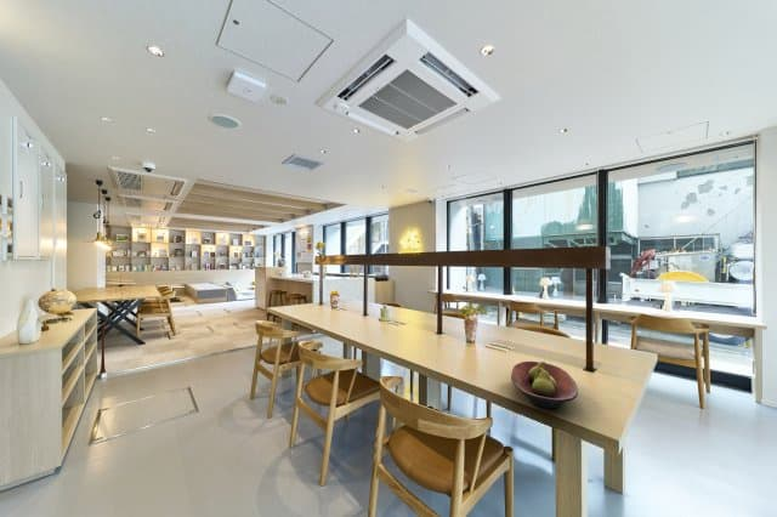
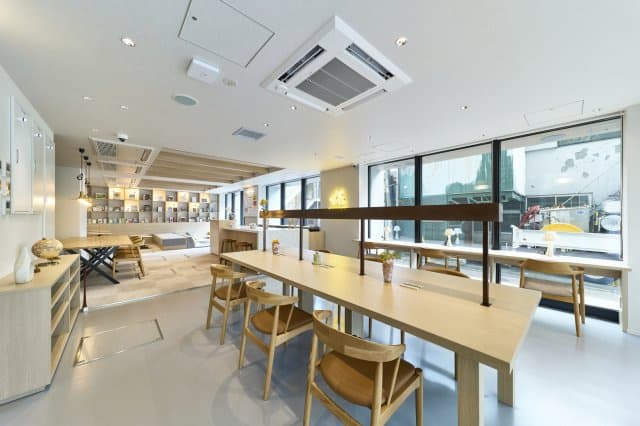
- fruit bowl [510,360,579,409]
